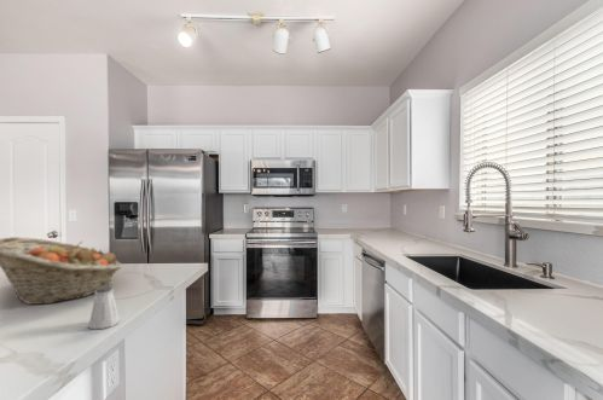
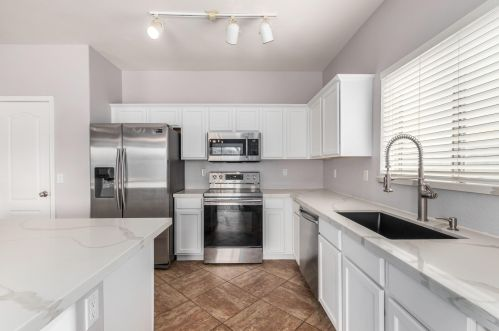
- fruit basket [0,236,122,306]
- saltshaker [87,285,121,330]
